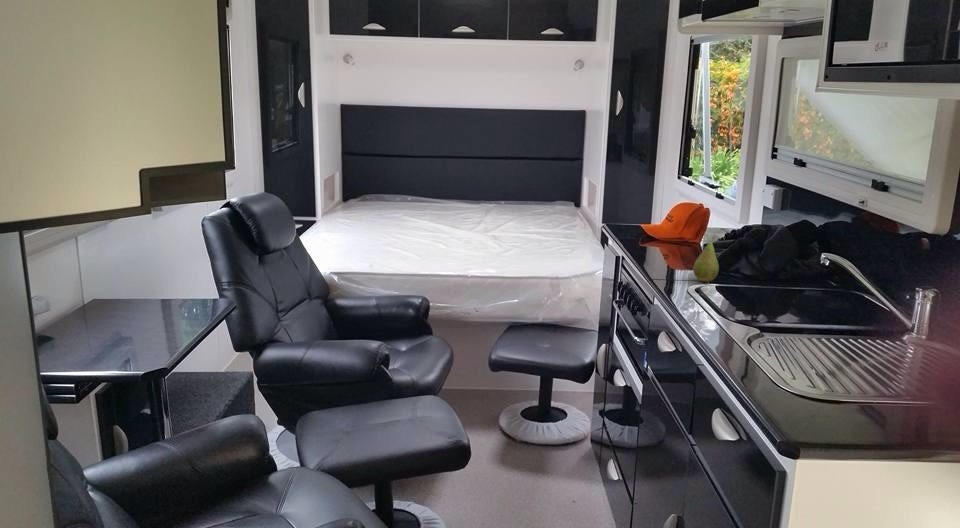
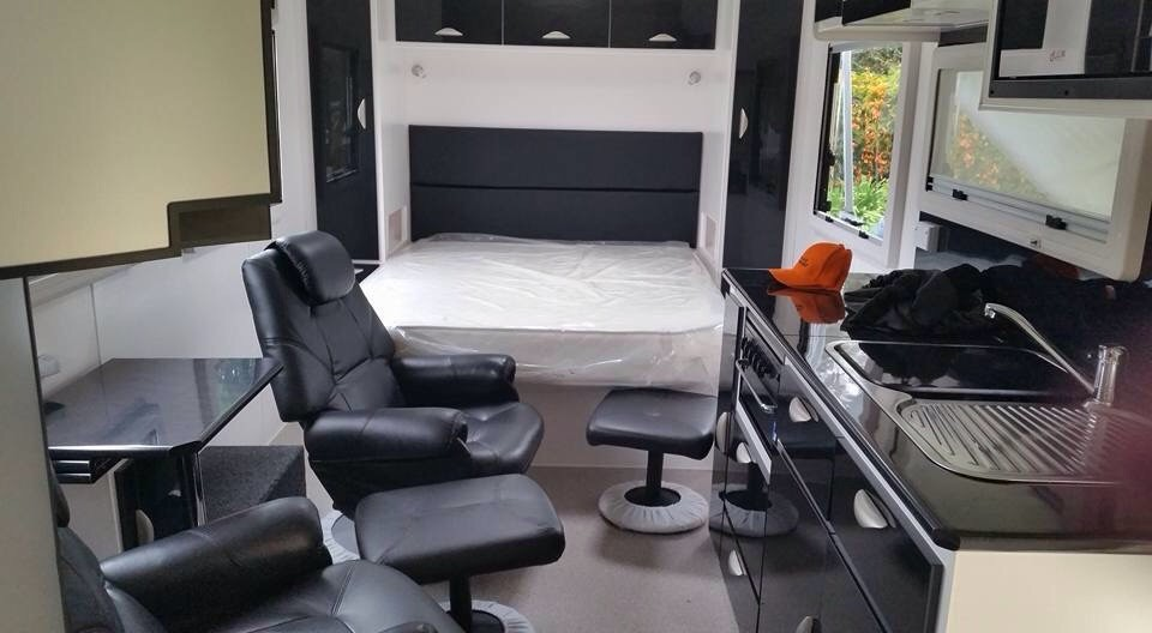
- fruit [692,236,720,283]
